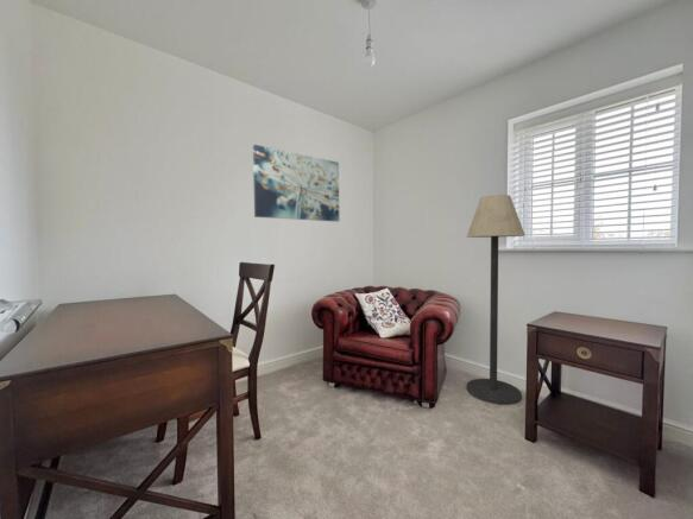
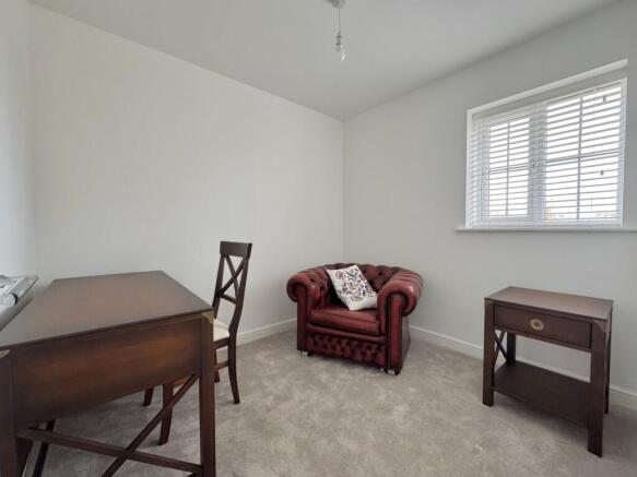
- floor lamp [466,194,527,406]
- wall art [252,144,340,223]
